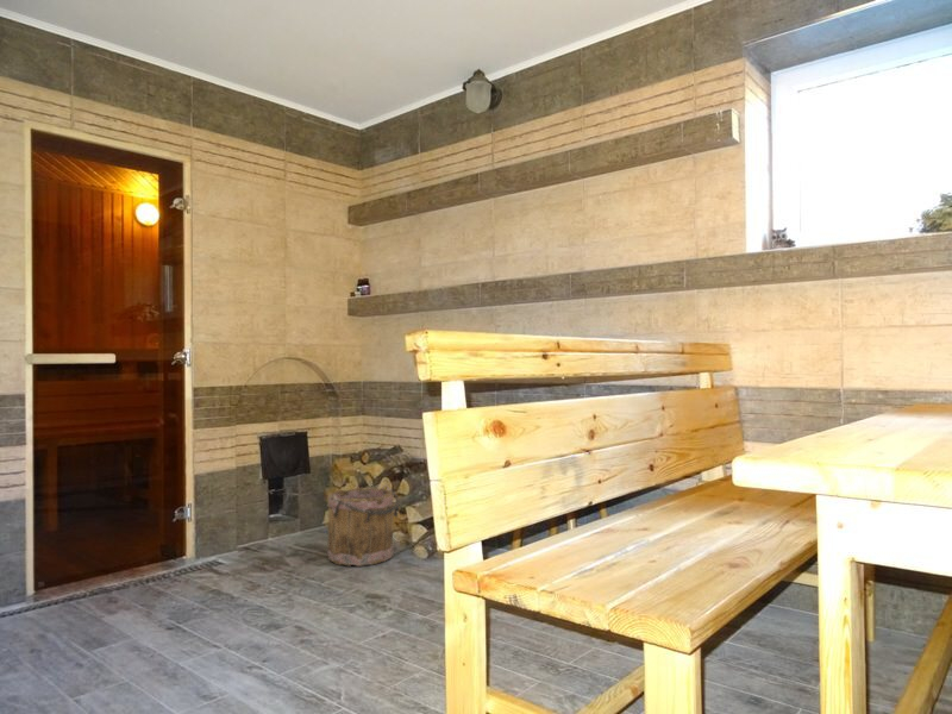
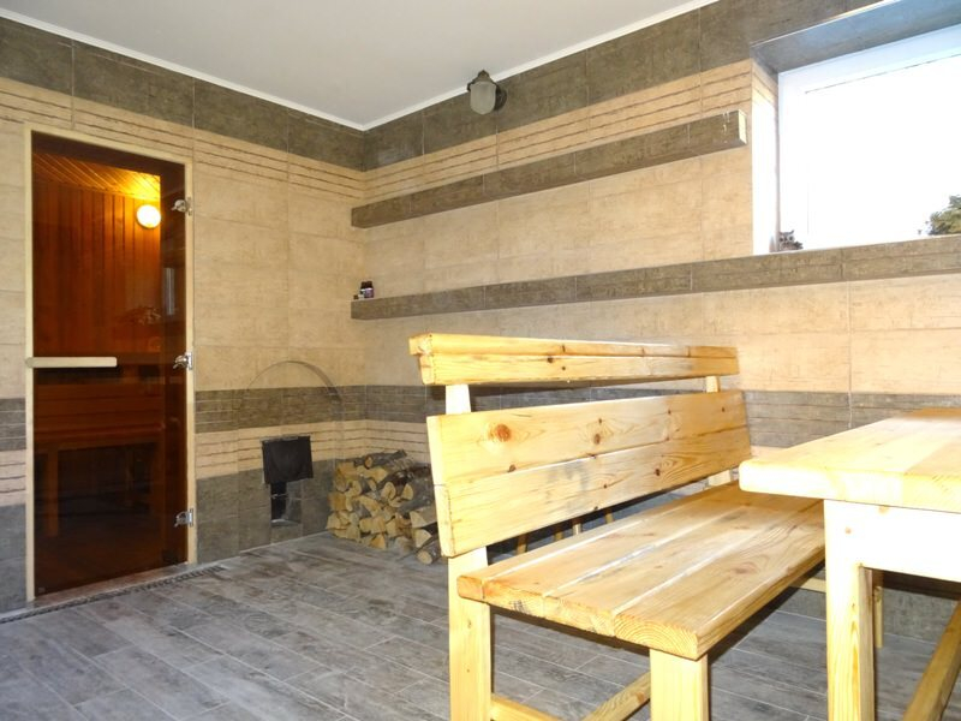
- bucket [326,483,400,568]
